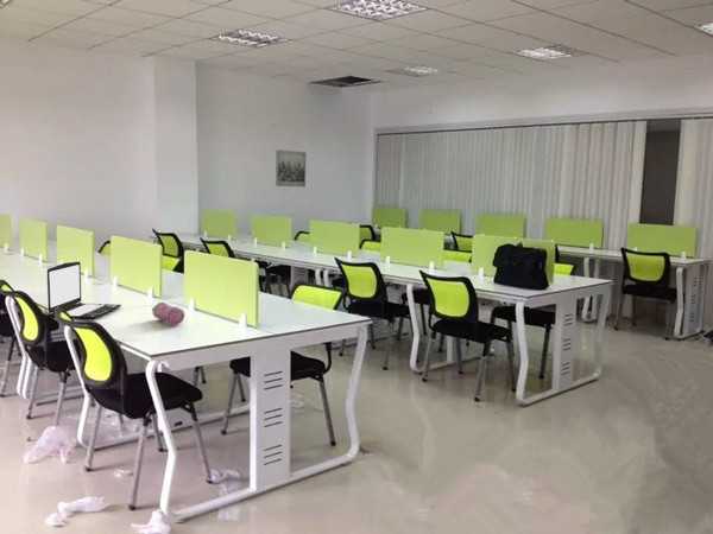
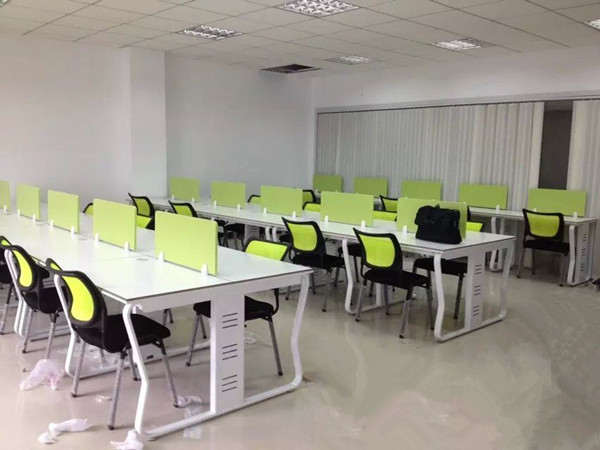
- pencil case [151,301,185,326]
- laptop [46,260,122,320]
- wall art [275,148,307,189]
